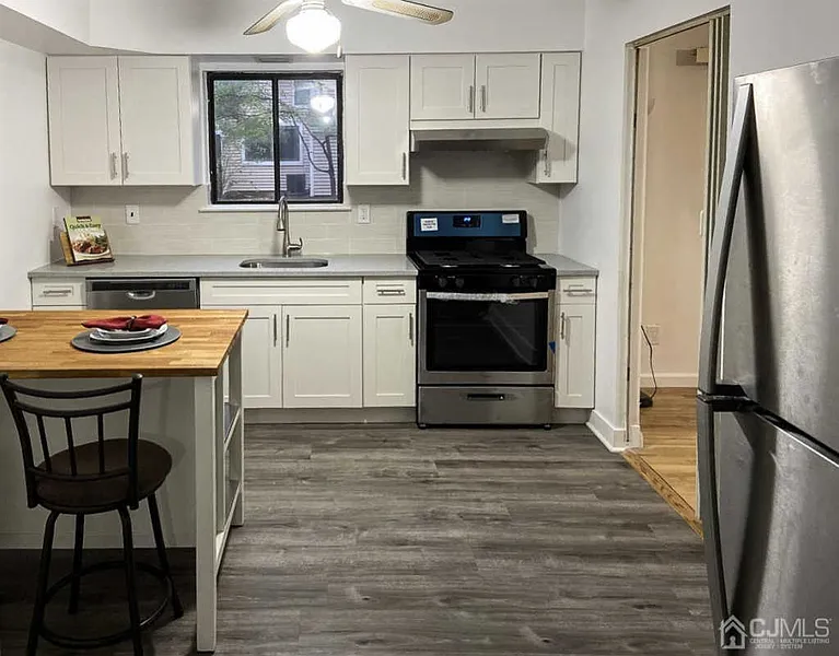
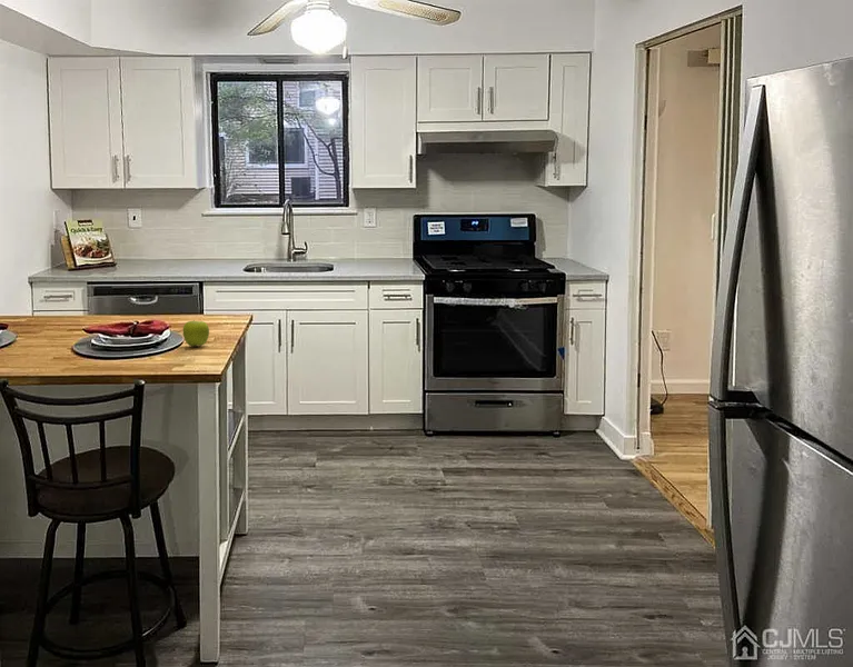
+ fruit [181,319,210,347]
